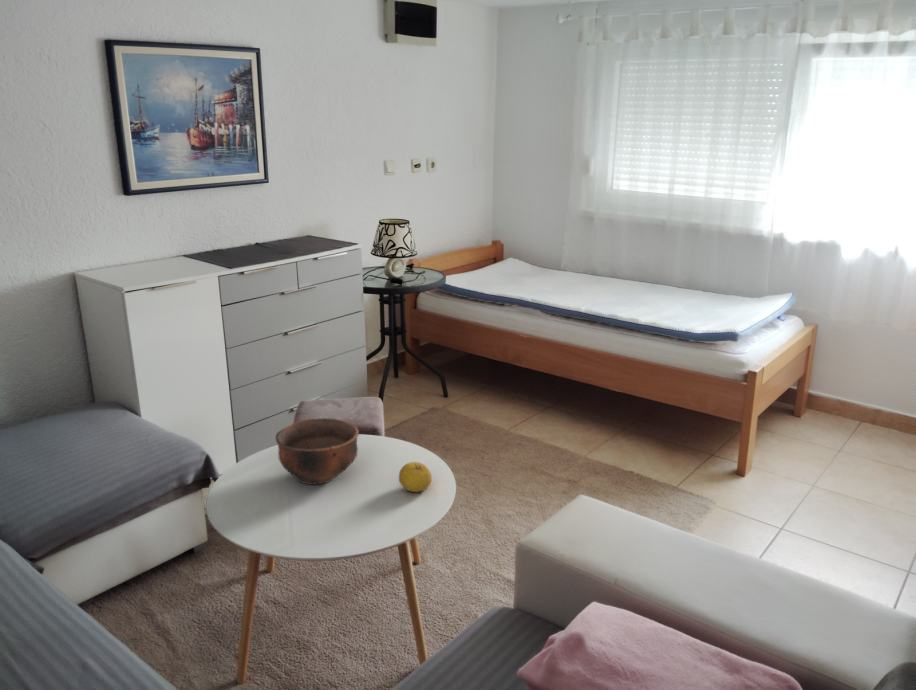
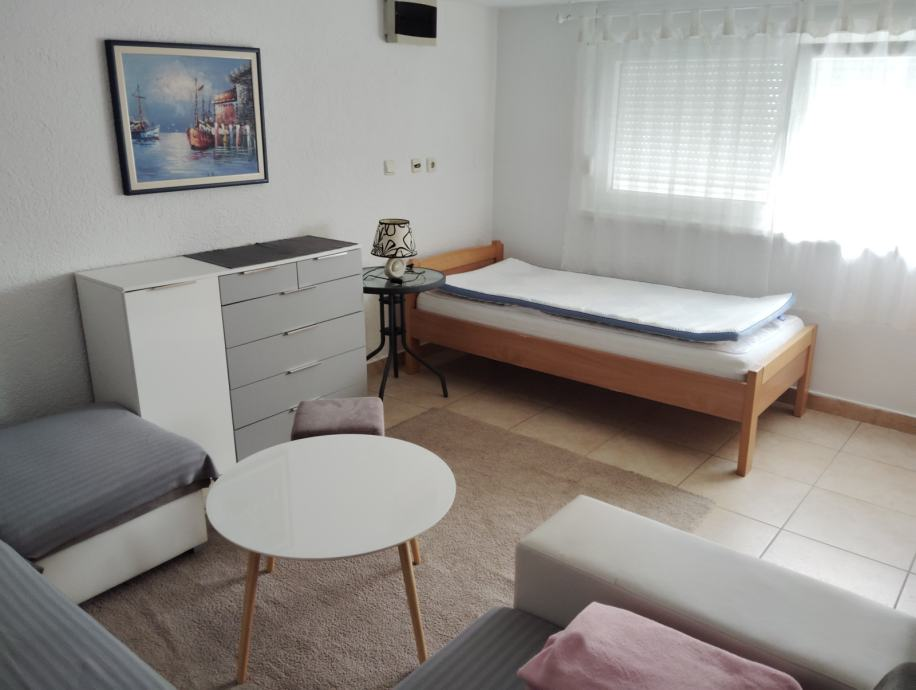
- fruit [398,461,432,493]
- bowl [275,417,360,486]
